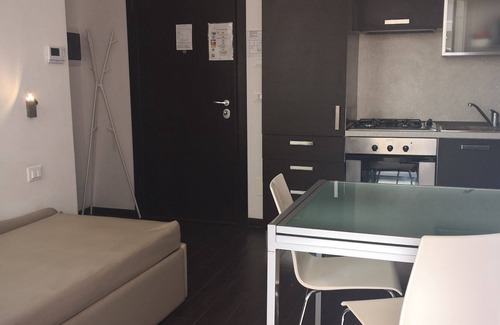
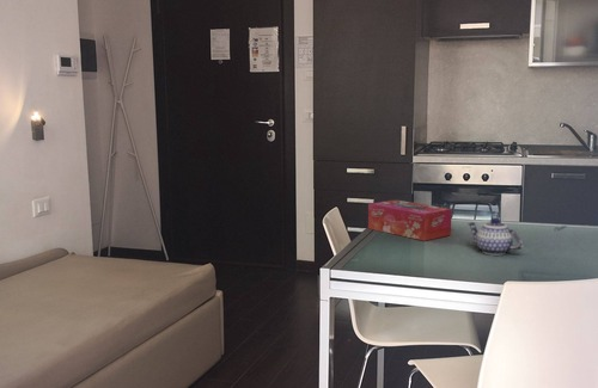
+ teapot [466,216,525,257]
+ tissue box [367,198,453,242]
